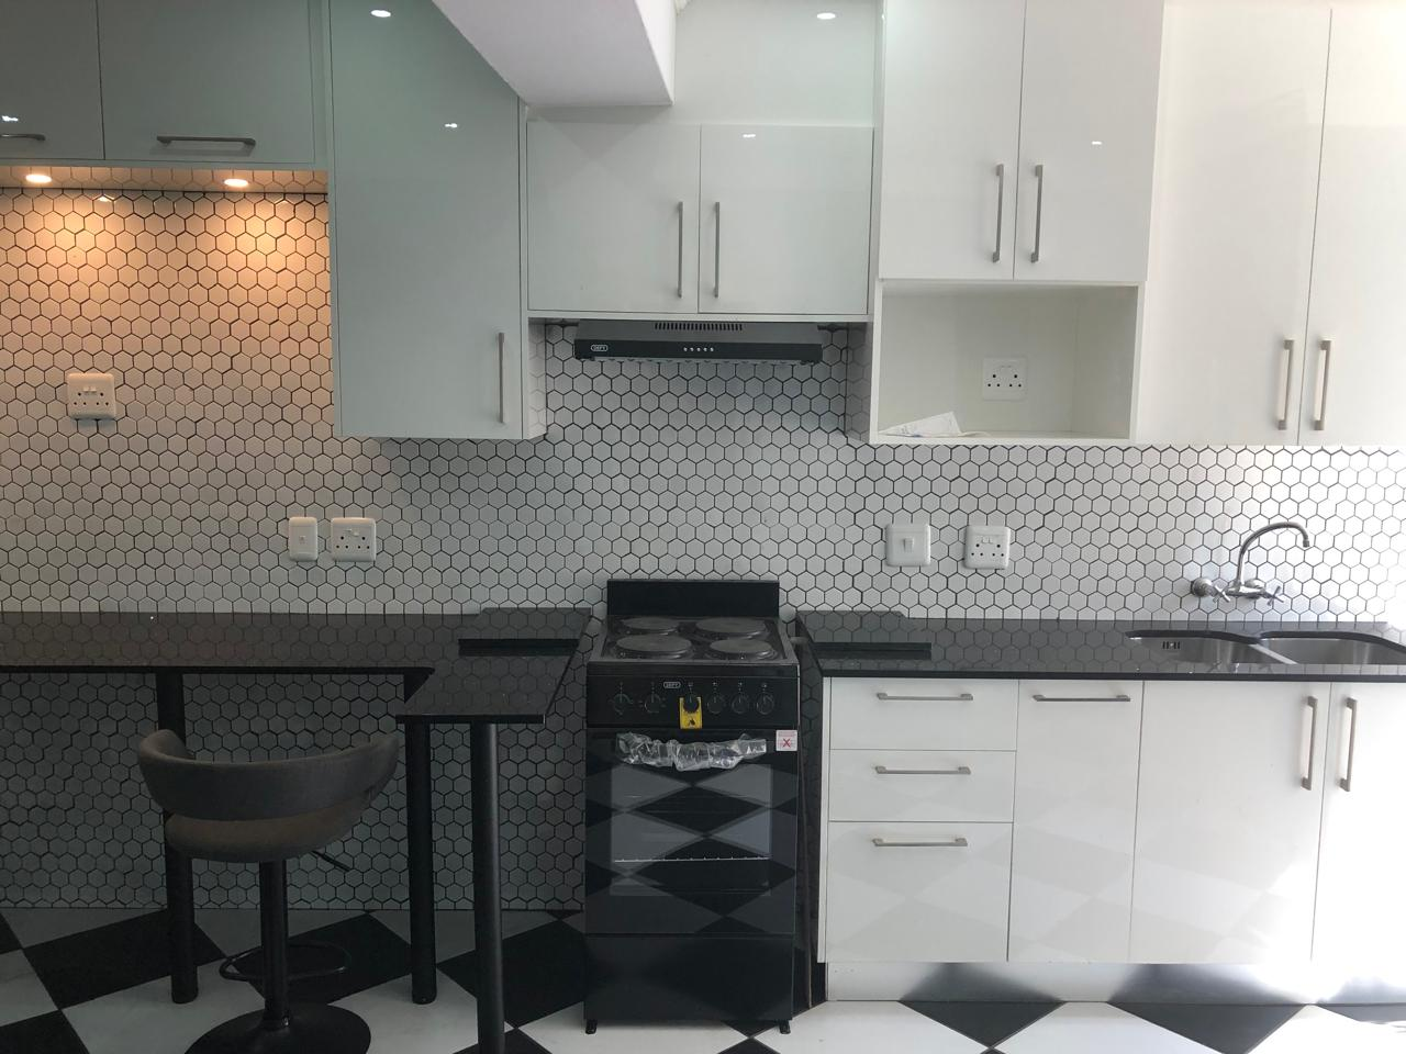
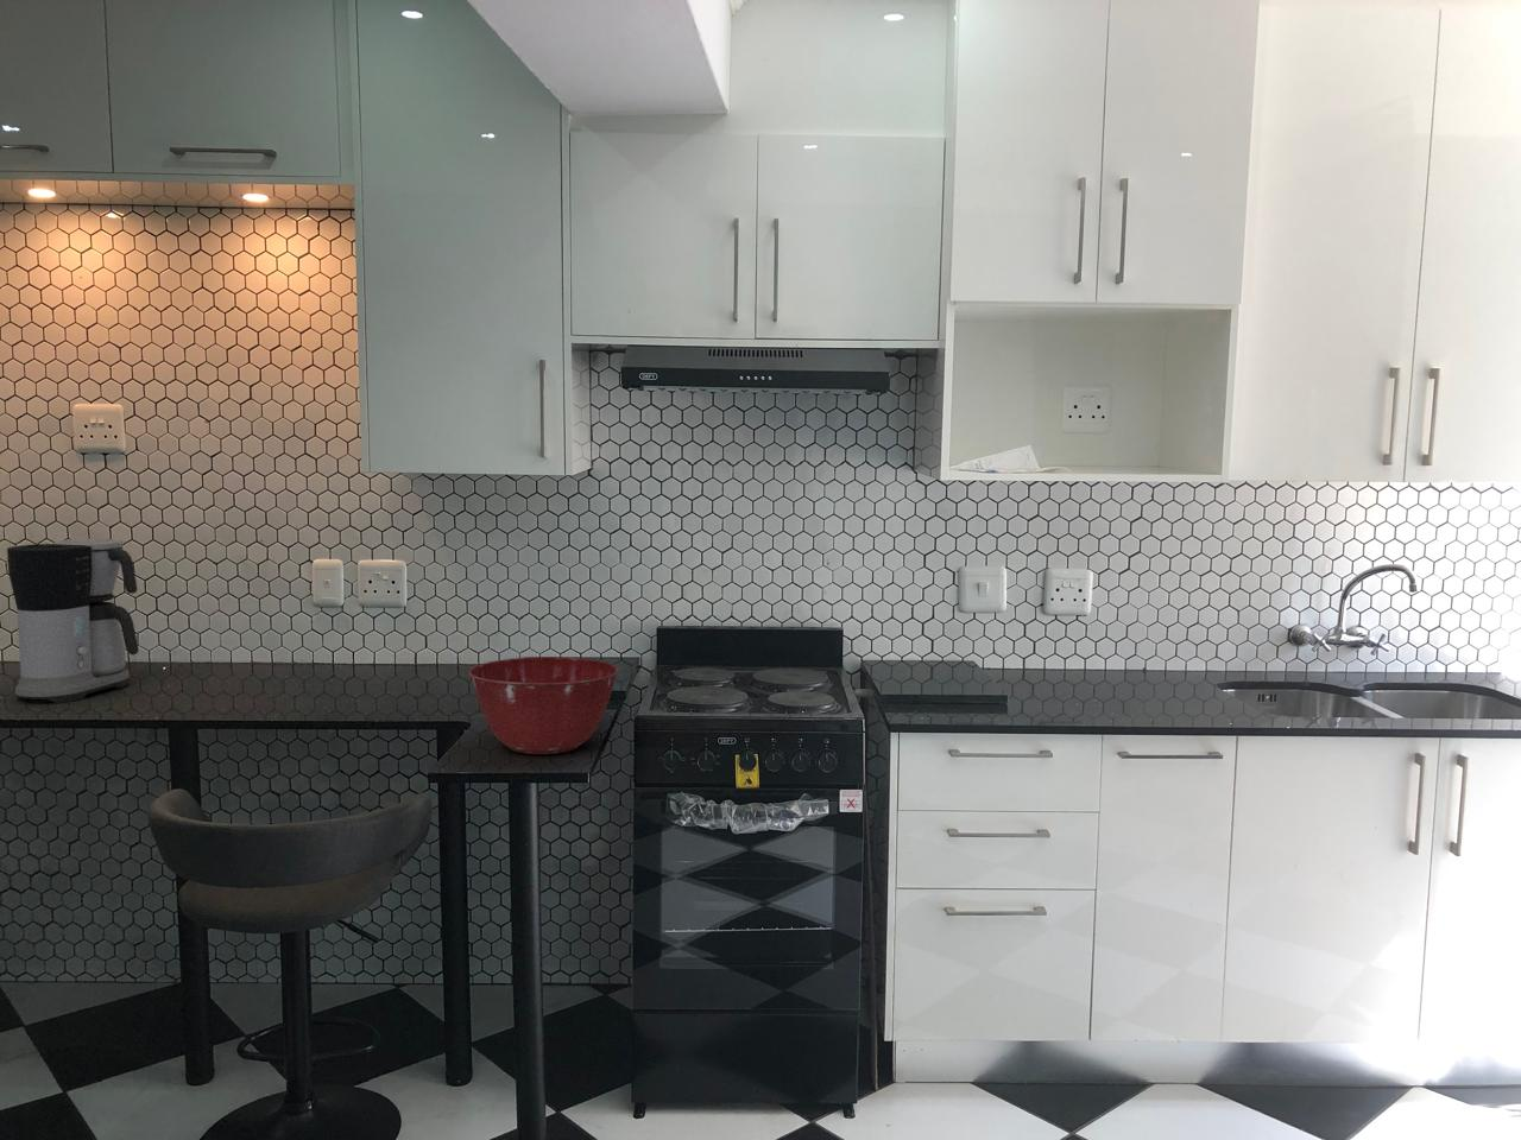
+ coffee maker [6,536,140,704]
+ mixing bowl [468,655,619,756]
